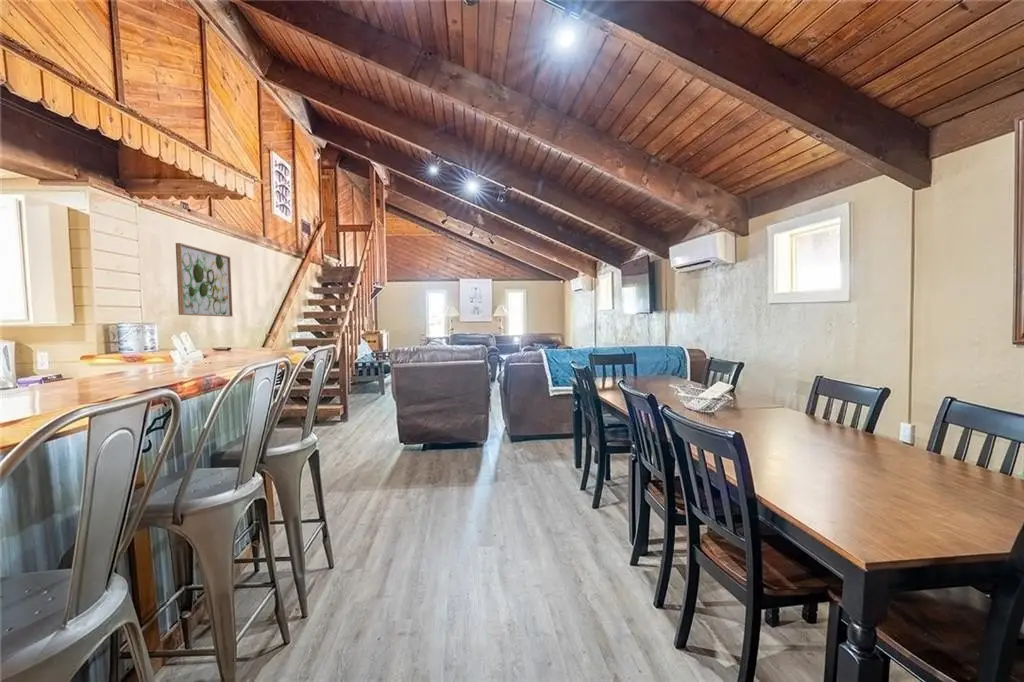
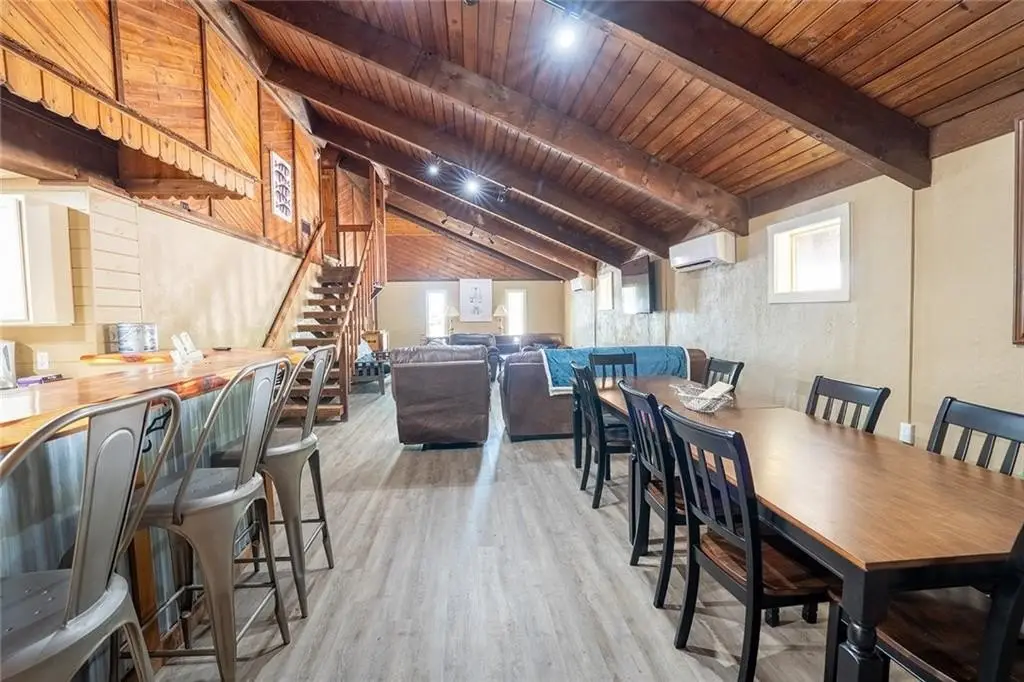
- wall art [175,242,234,318]
